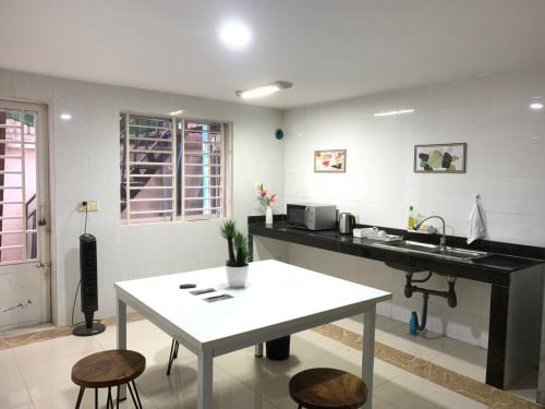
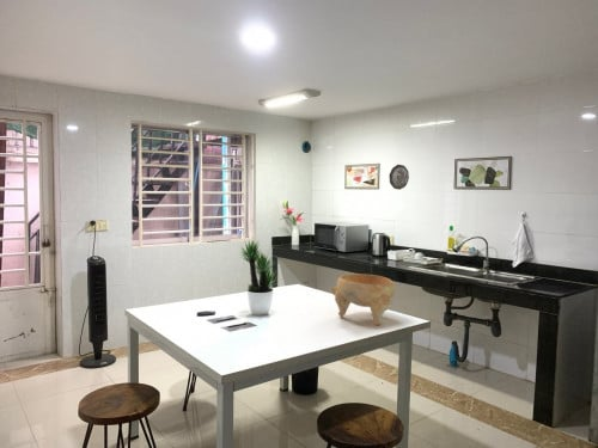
+ decorative bowl [330,272,396,326]
+ decorative plate [388,164,410,191]
